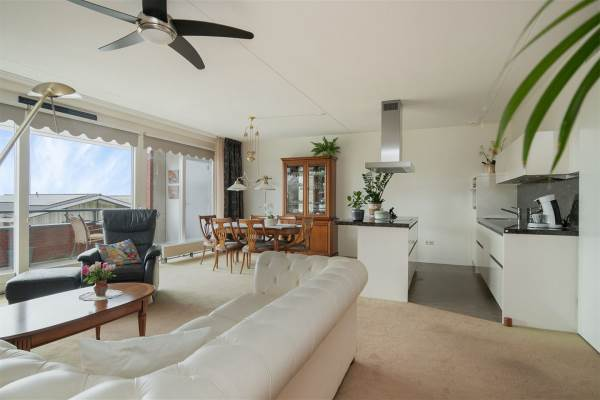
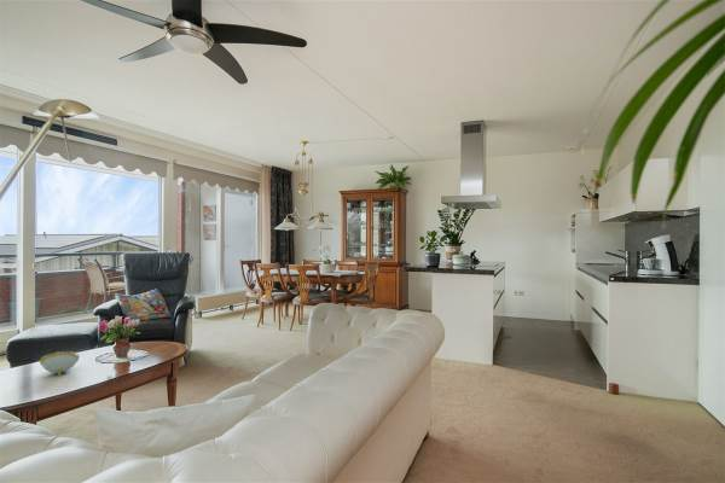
+ decorative bowl [39,350,81,377]
